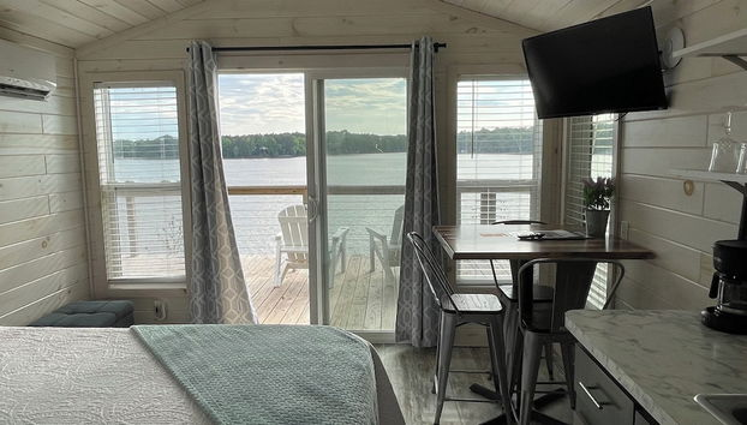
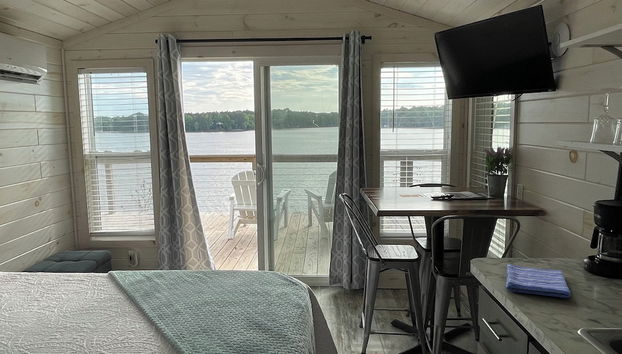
+ dish towel [505,263,572,299]
